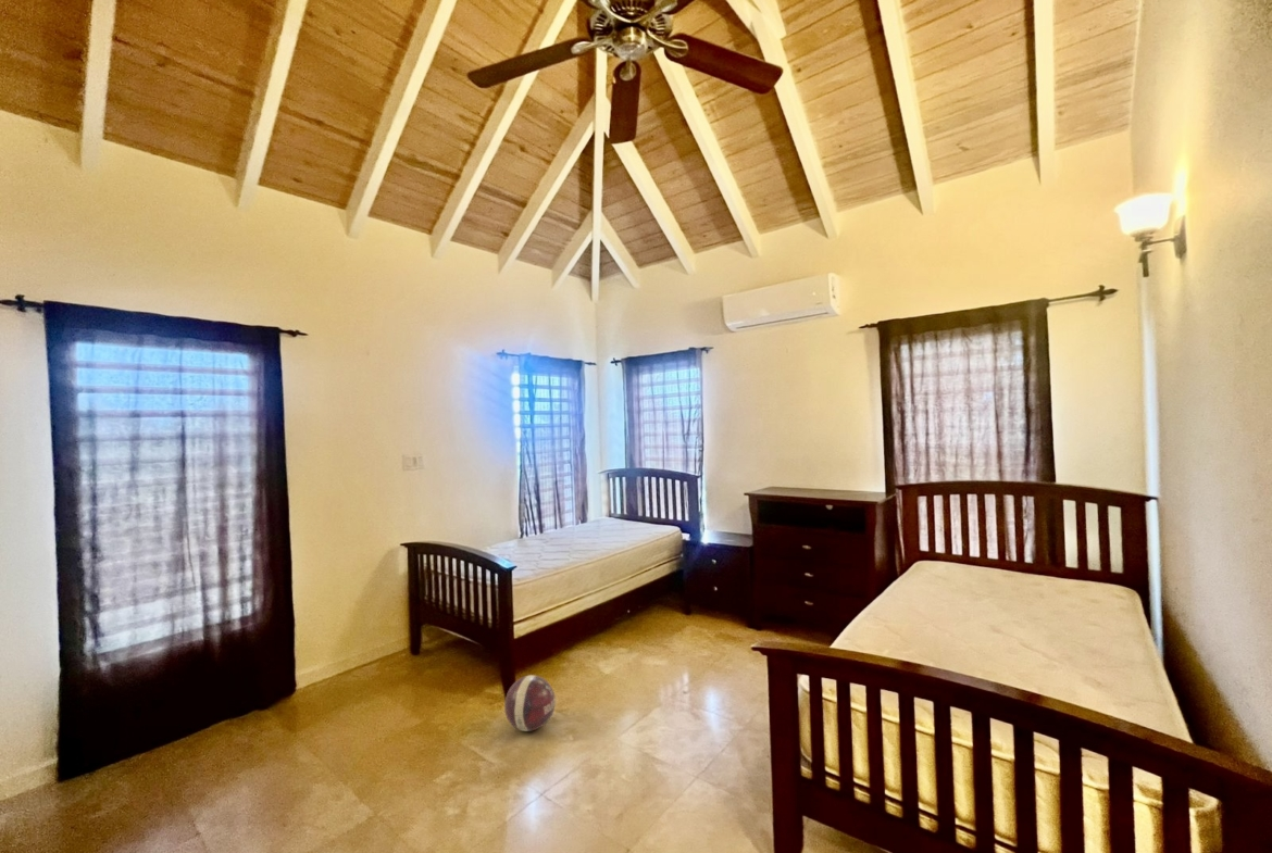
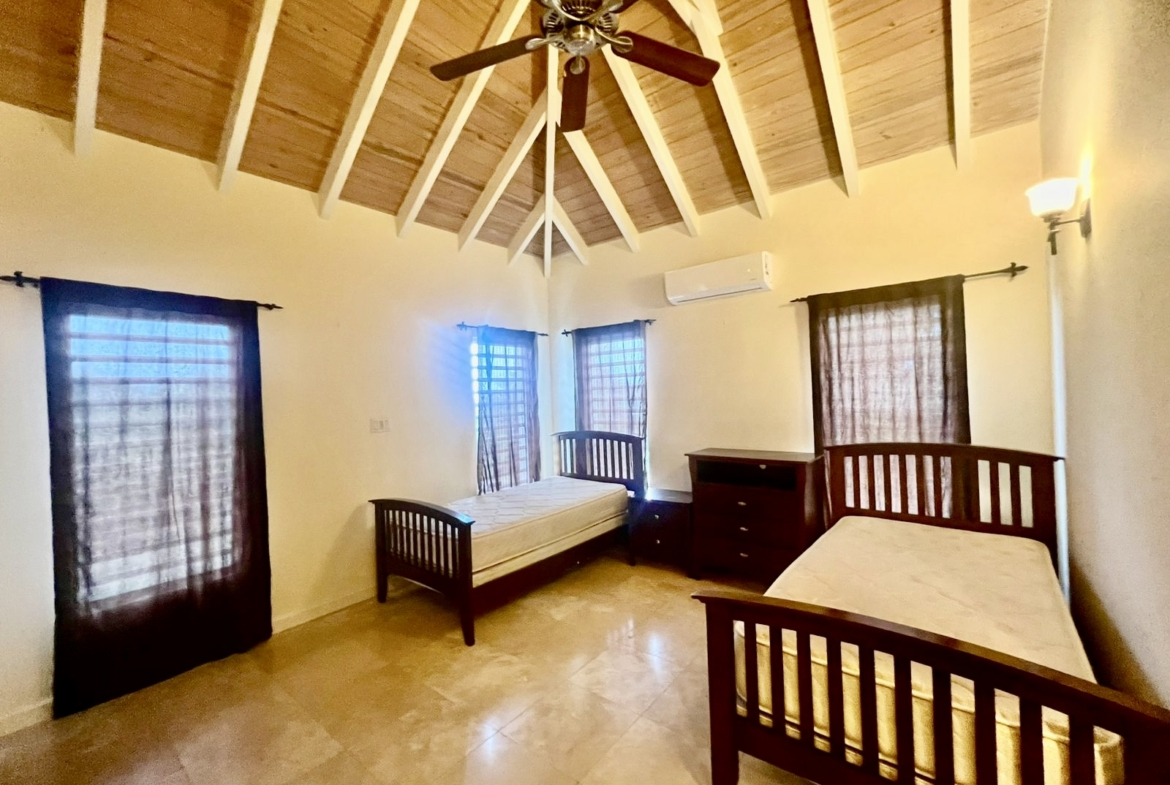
- ball [503,674,557,732]
